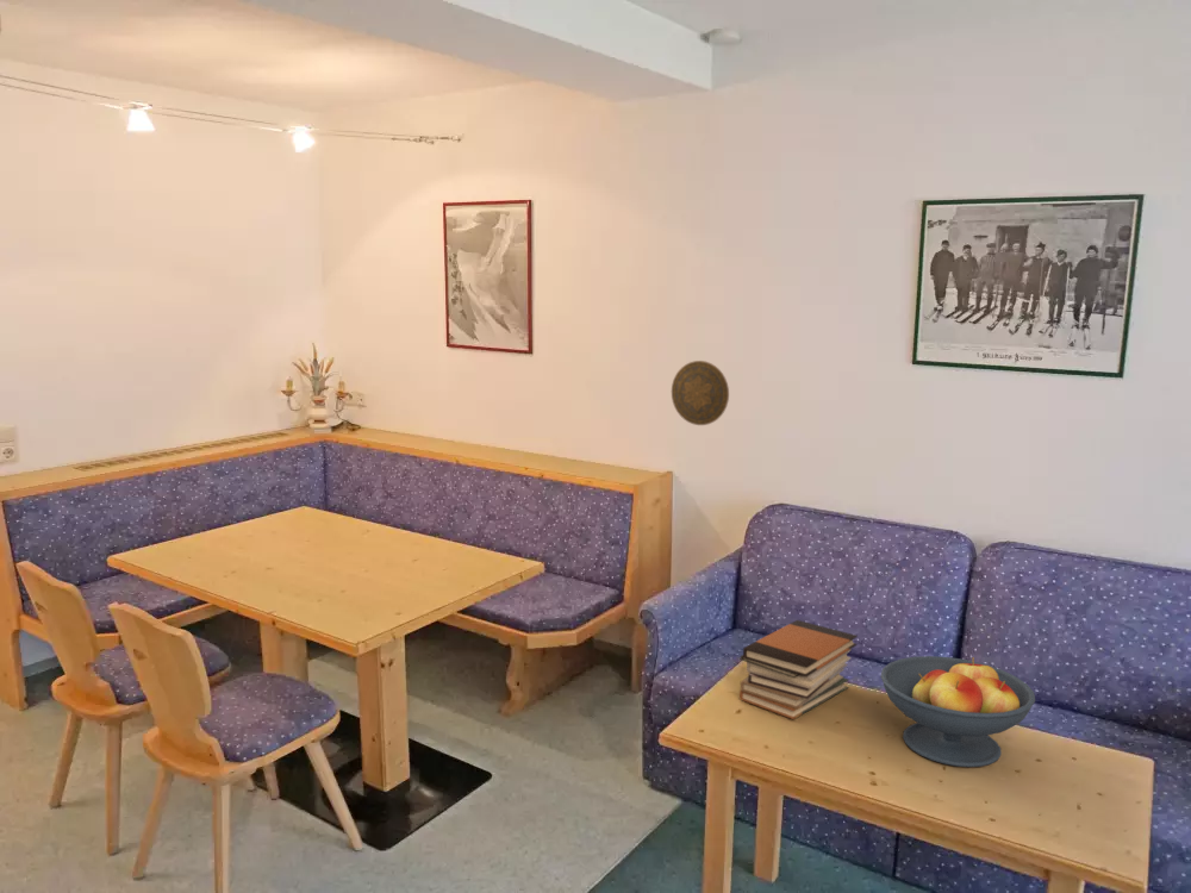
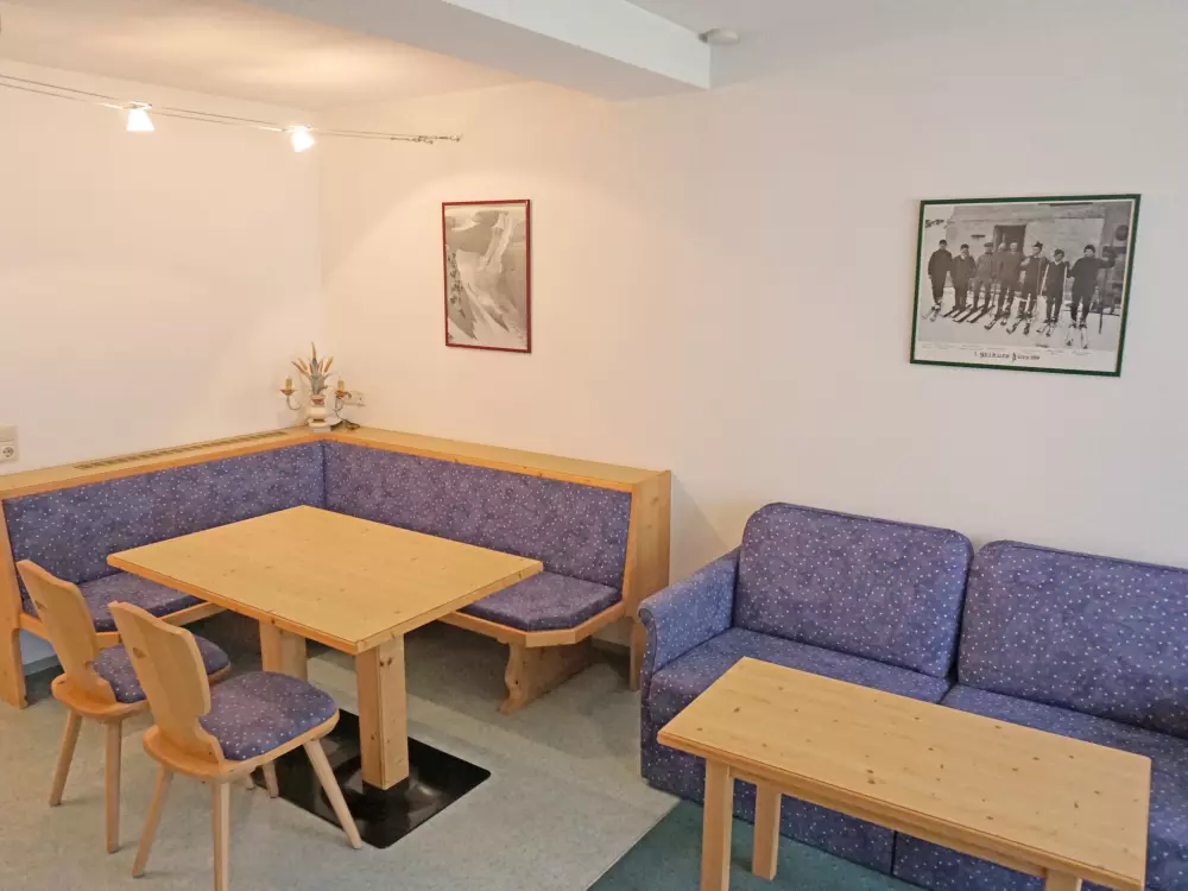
- book stack [738,619,859,720]
- decorative plate [671,360,730,426]
- fruit bowl [879,655,1036,768]
